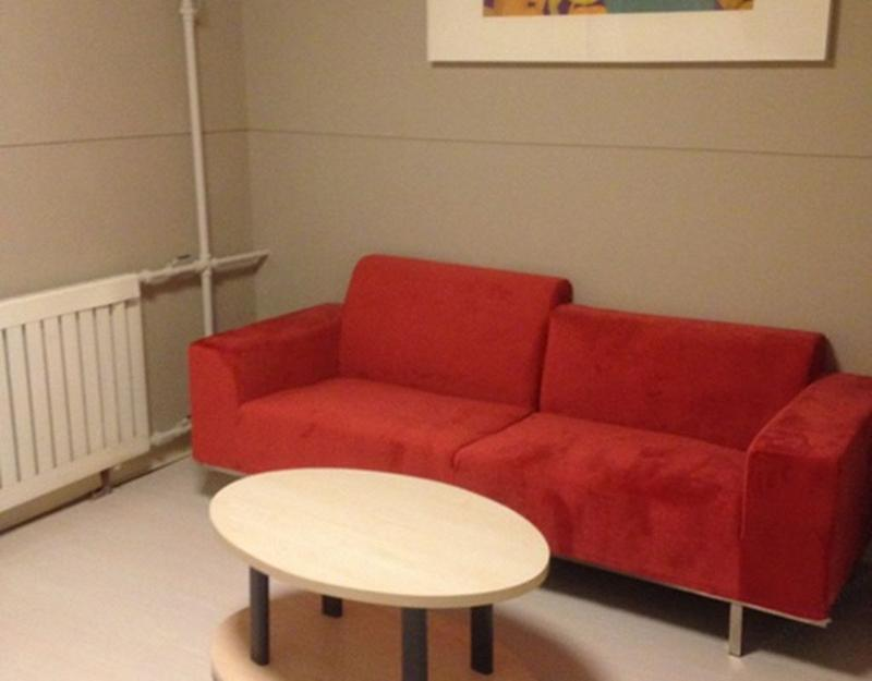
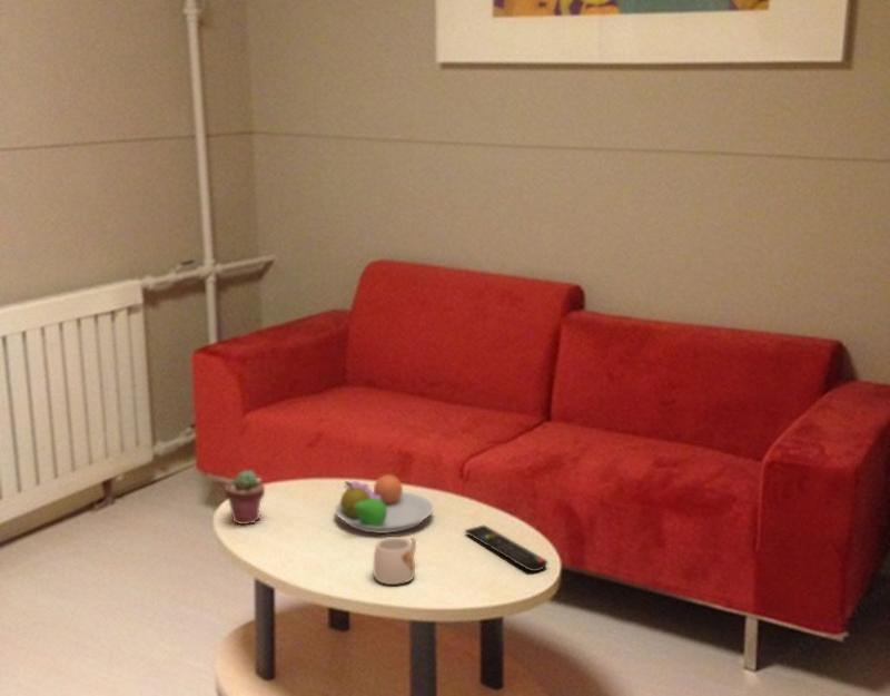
+ potted succulent [224,469,266,526]
+ mug [373,535,417,586]
+ remote control [464,523,548,572]
+ fruit bowl [334,472,434,535]
